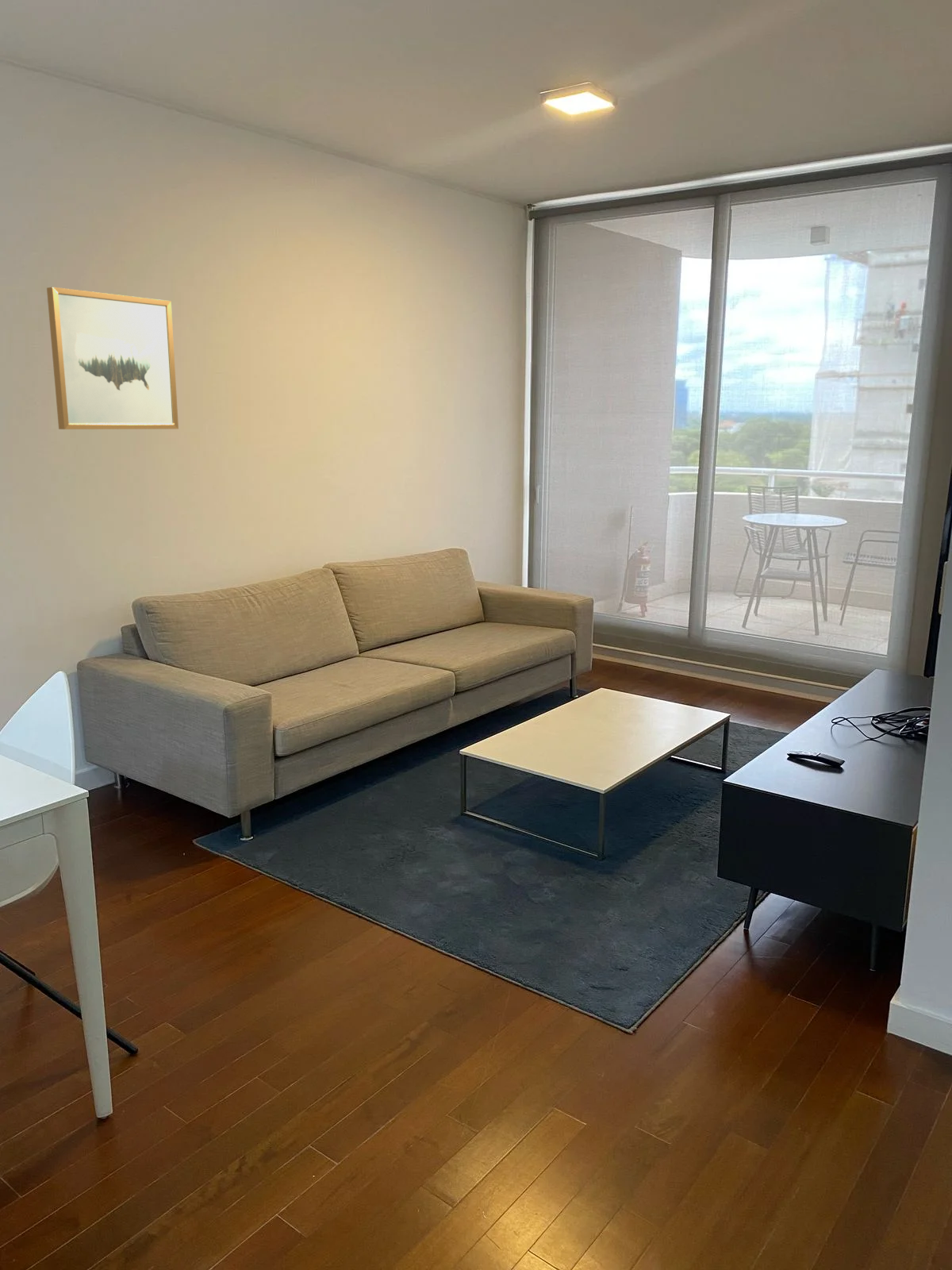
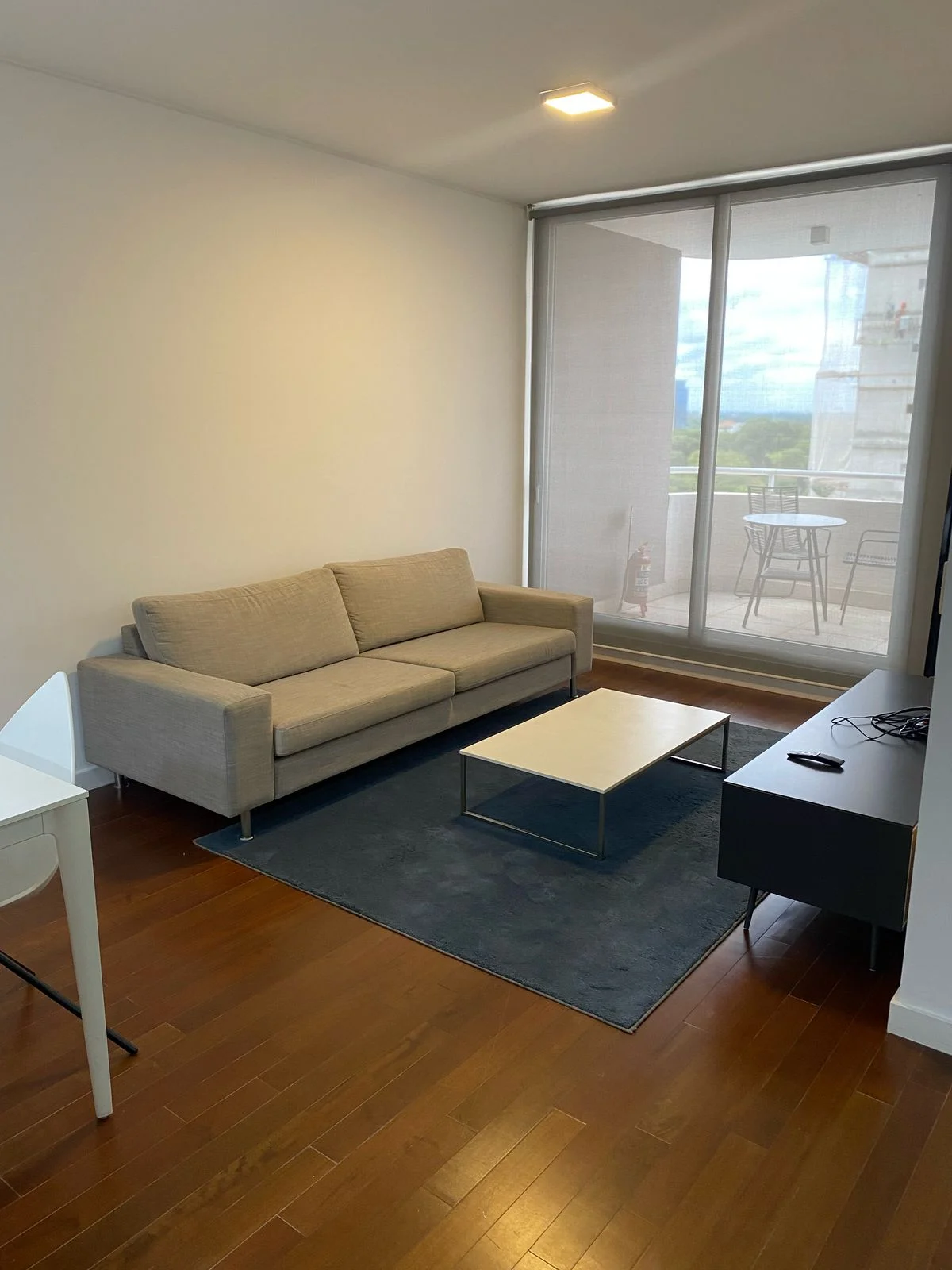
- wall art [46,287,179,430]
